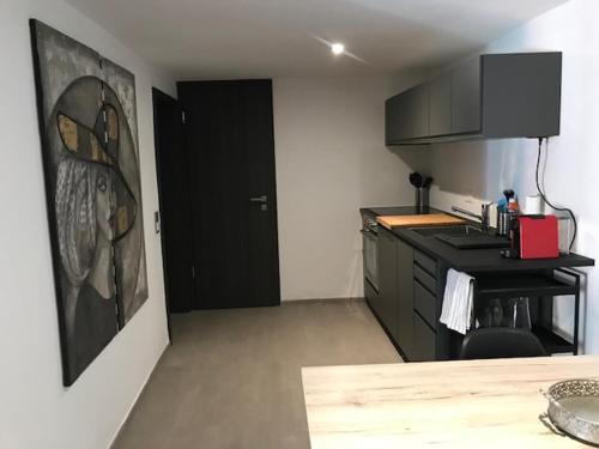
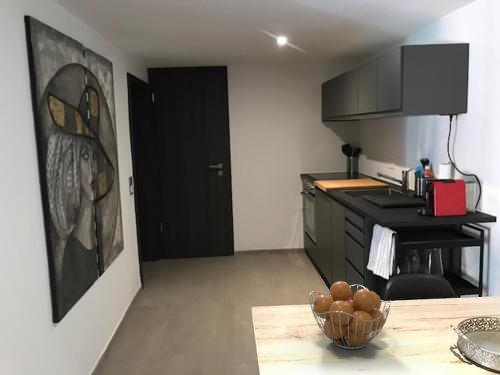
+ fruit basket [308,280,392,350]
